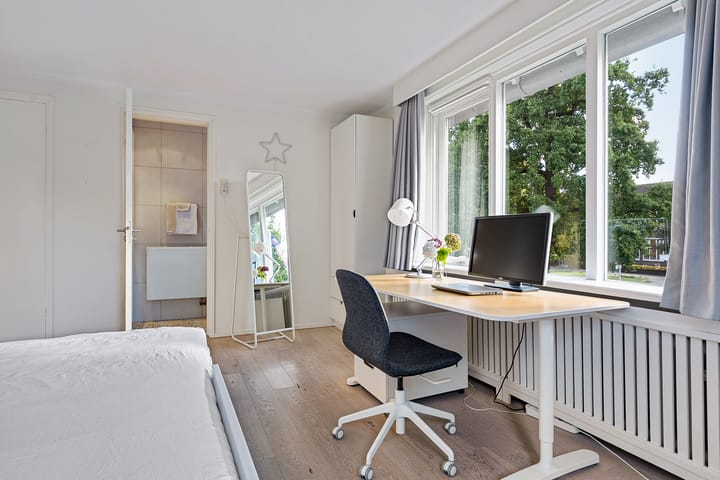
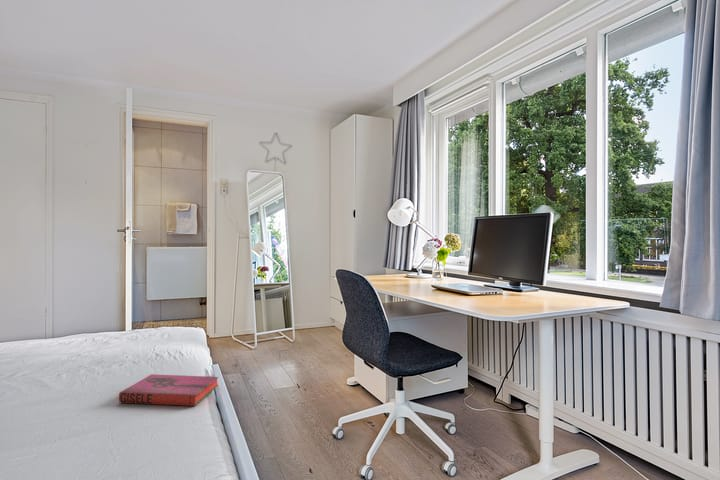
+ hardback book [118,373,219,407]
